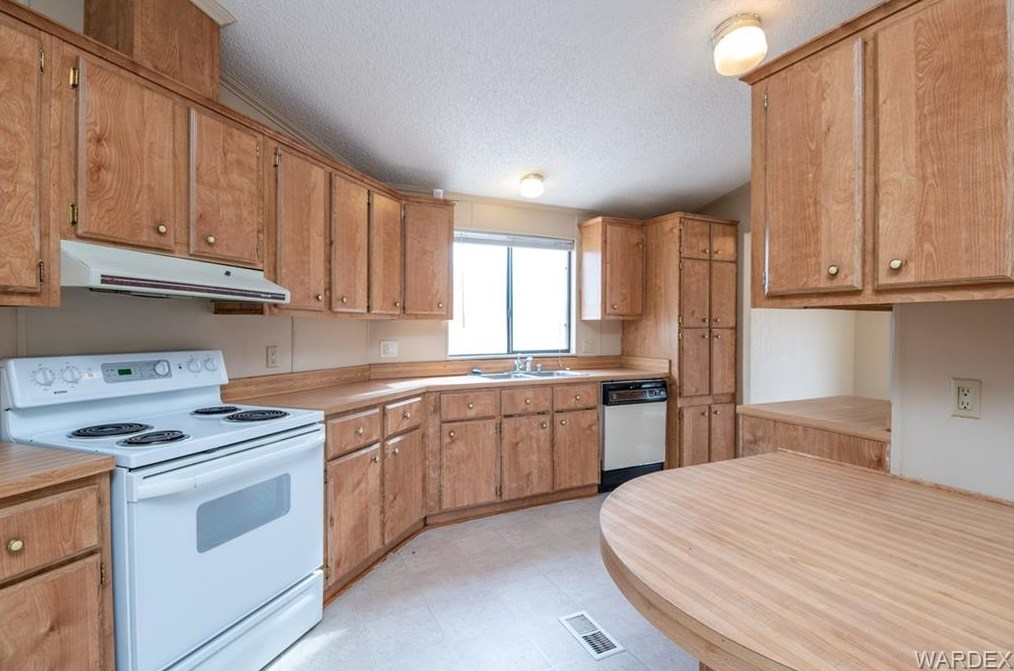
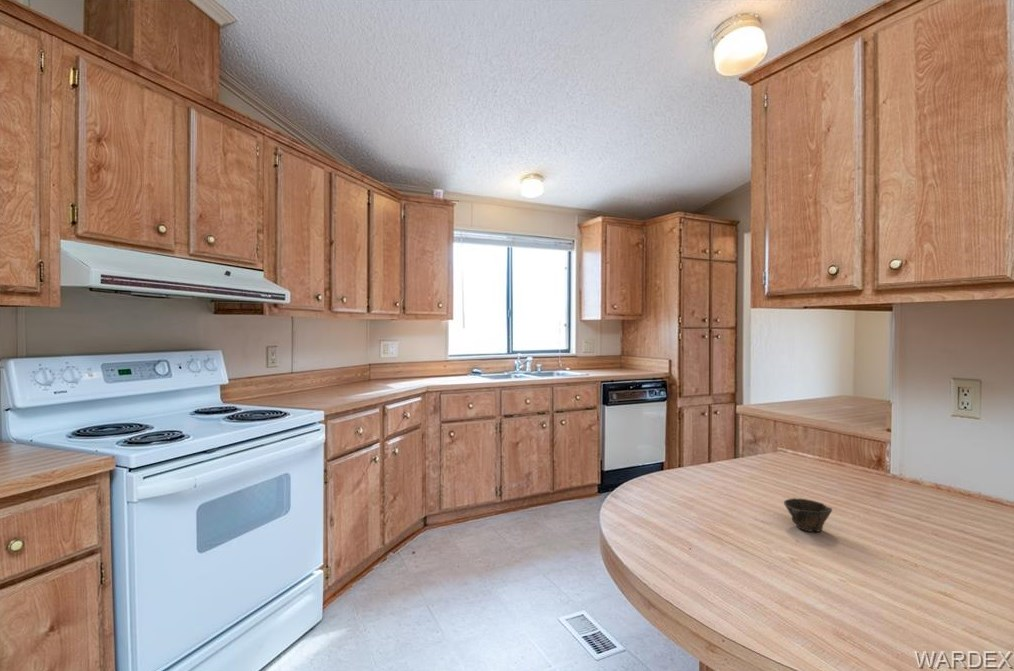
+ cup [783,497,833,533]
